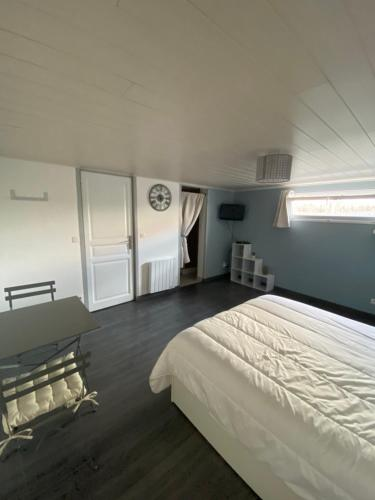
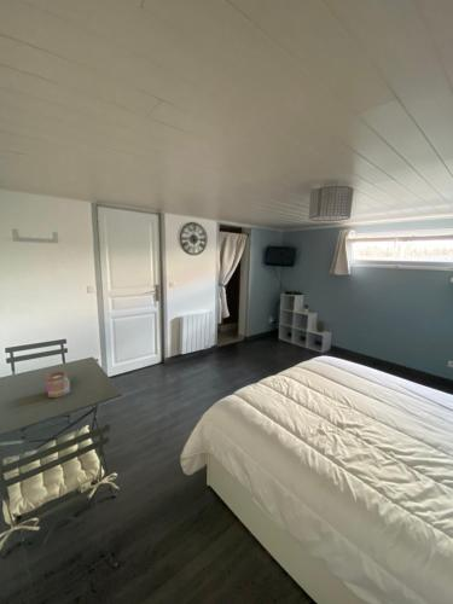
+ mug [45,370,71,399]
